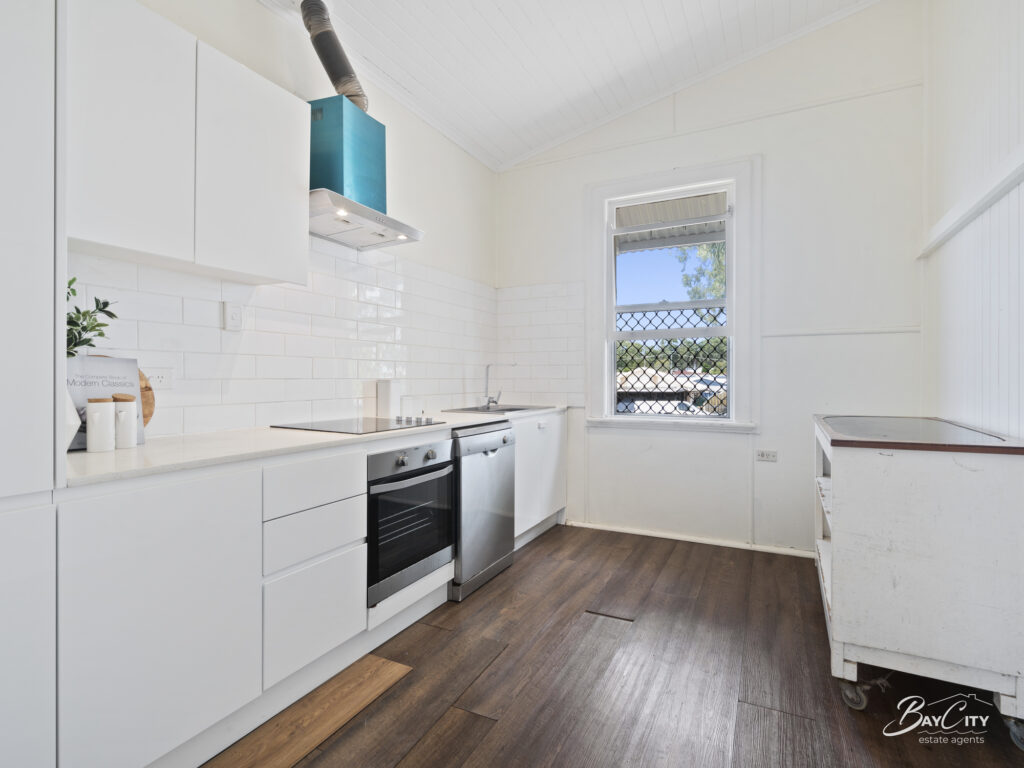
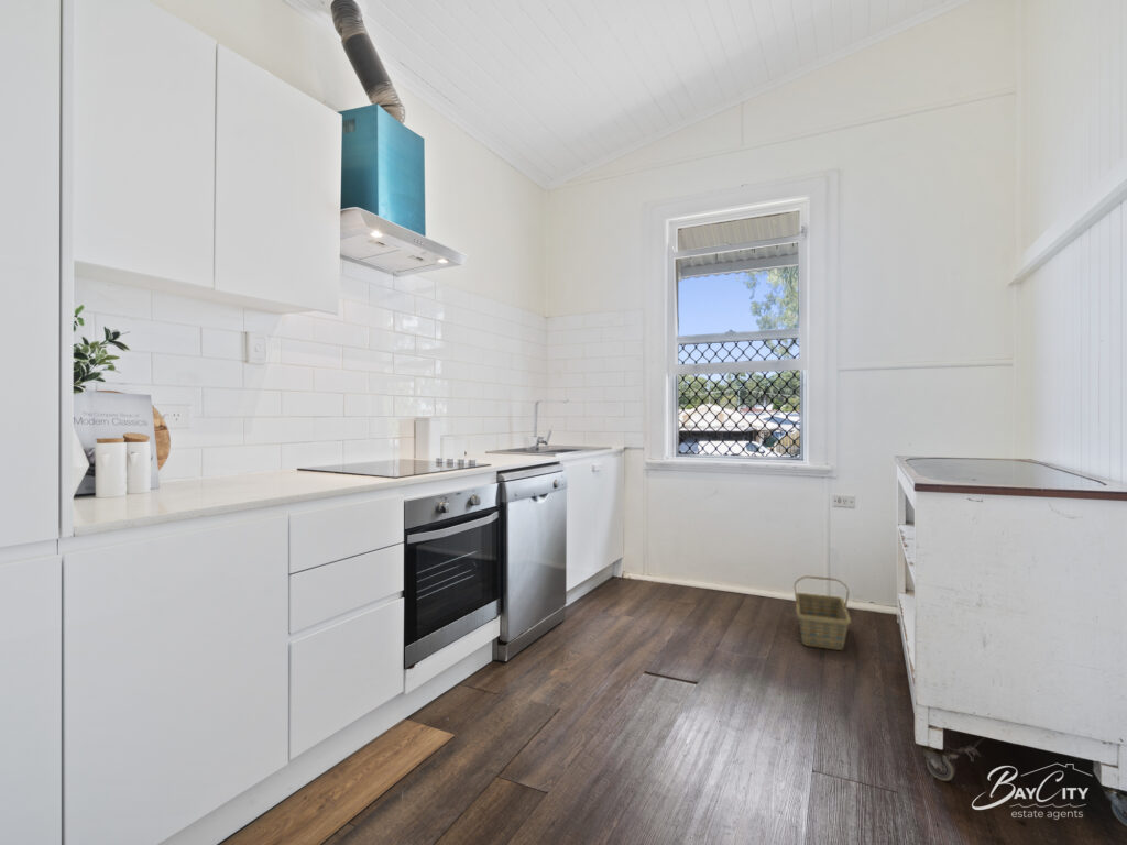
+ basket [792,574,852,651]
